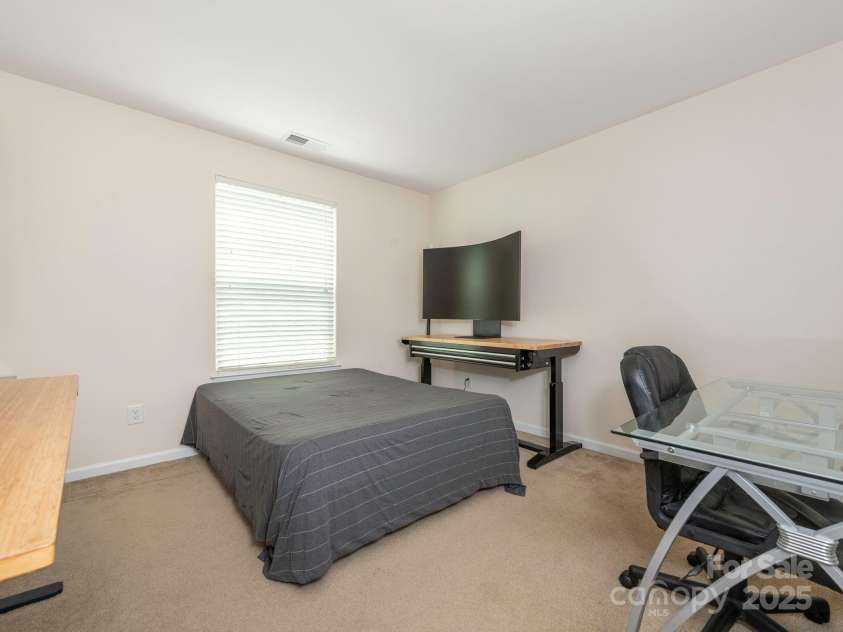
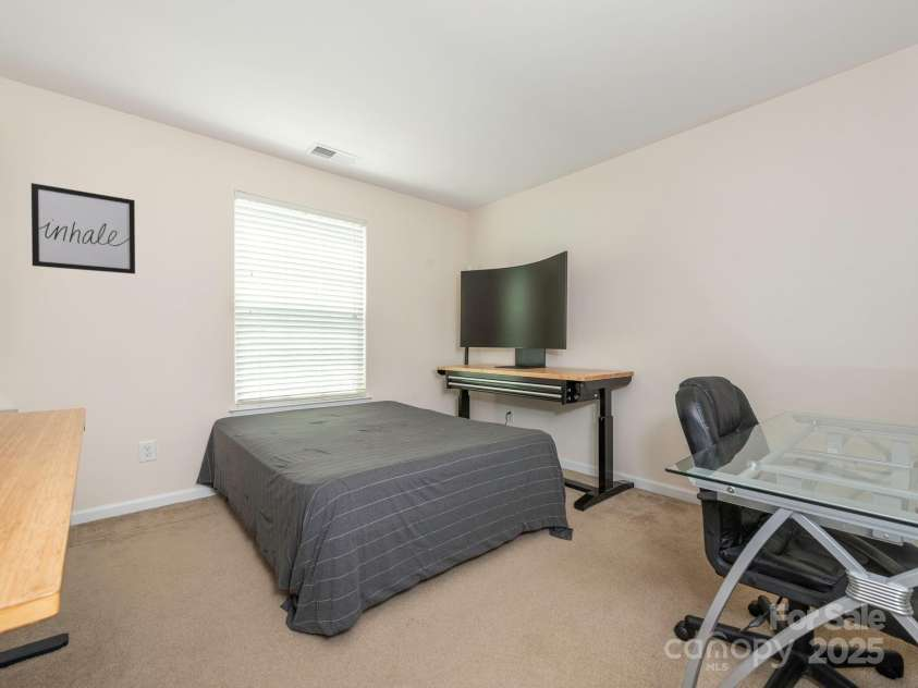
+ wall art [30,182,136,275]
